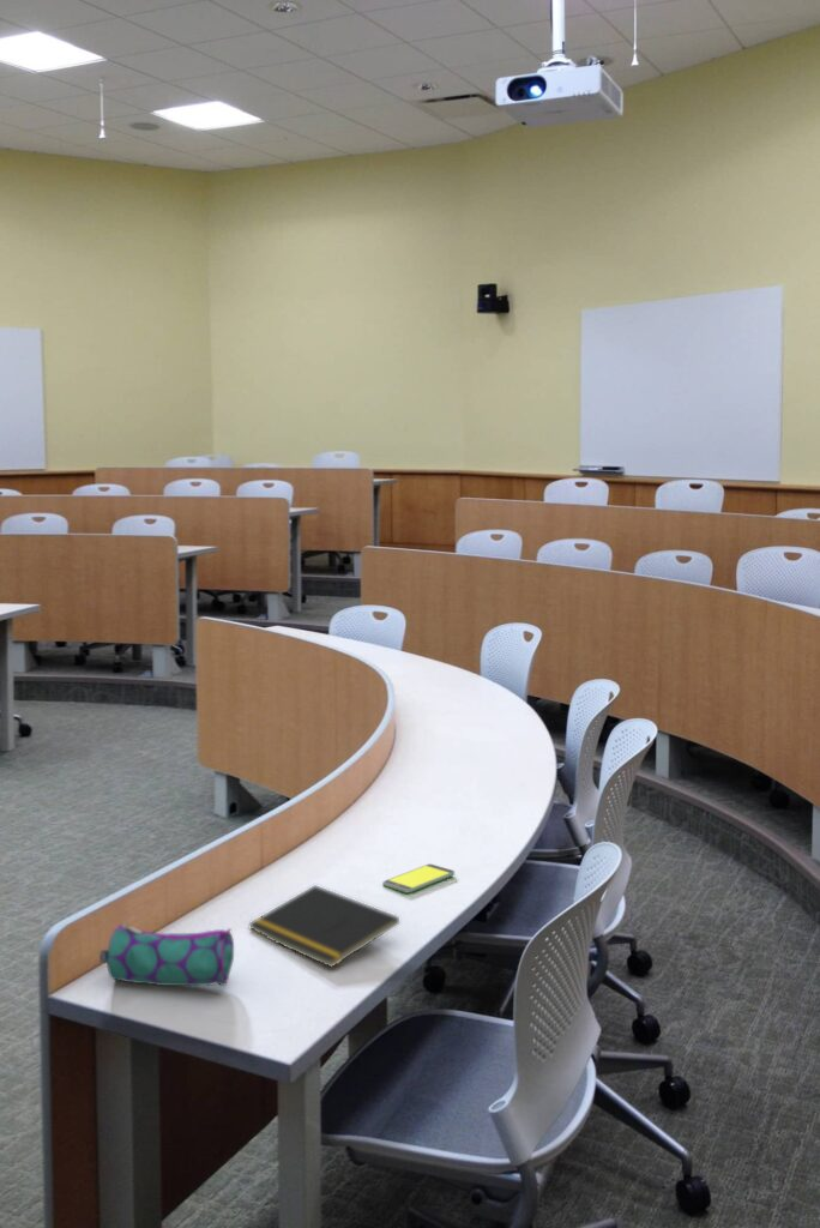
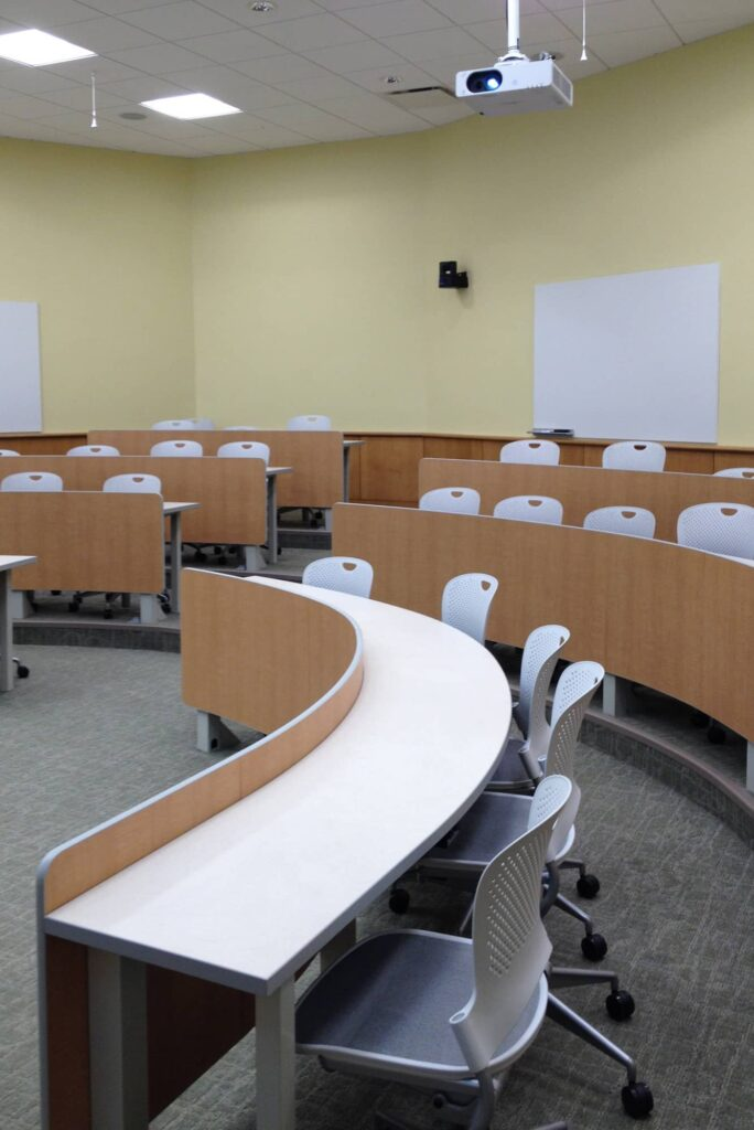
- notepad [247,884,400,969]
- pencil case [98,922,235,987]
- smartphone [381,863,456,893]
